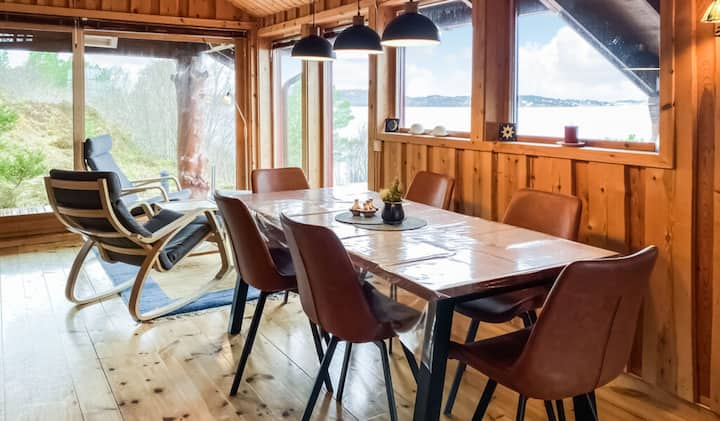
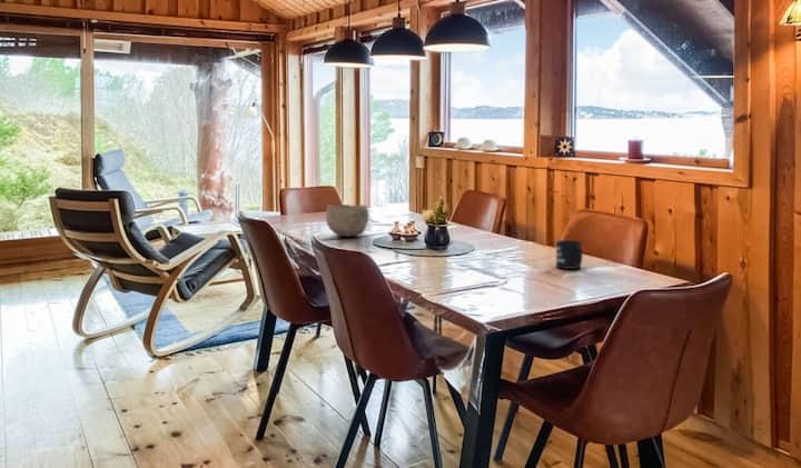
+ mug [555,239,584,270]
+ bowl [325,203,369,238]
